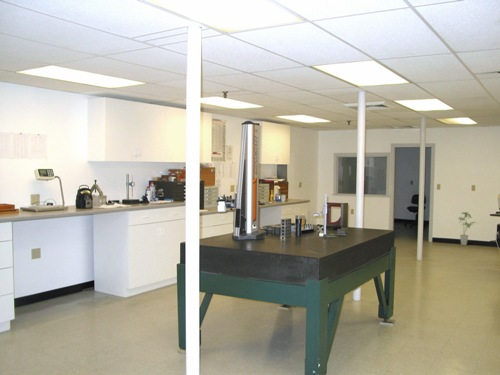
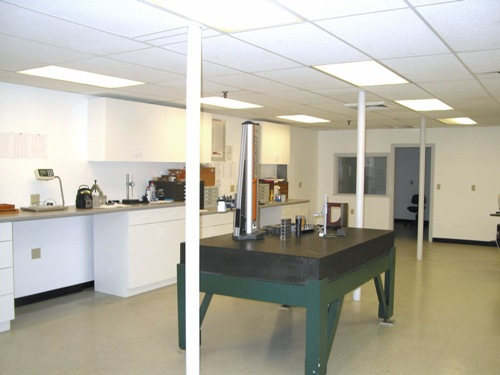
- house plant [458,211,477,246]
